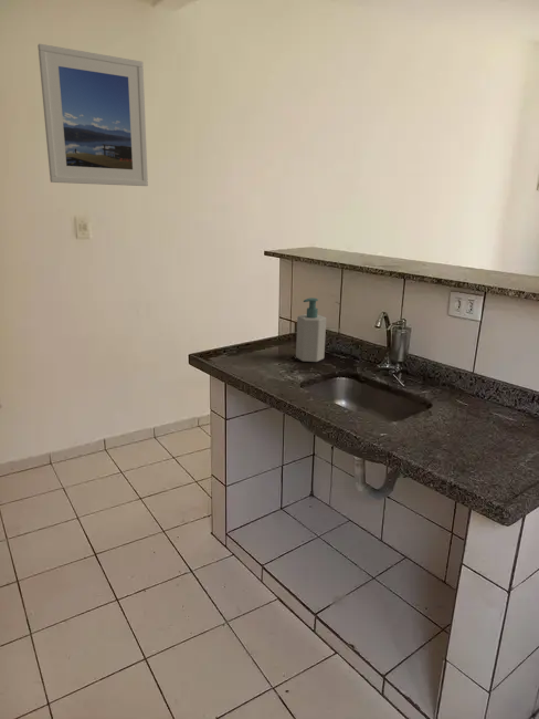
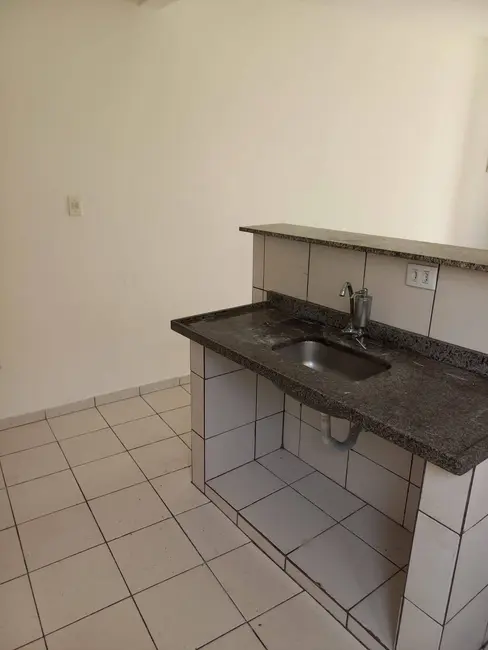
- soap bottle [295,296,327,363]
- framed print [36,43,149,187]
